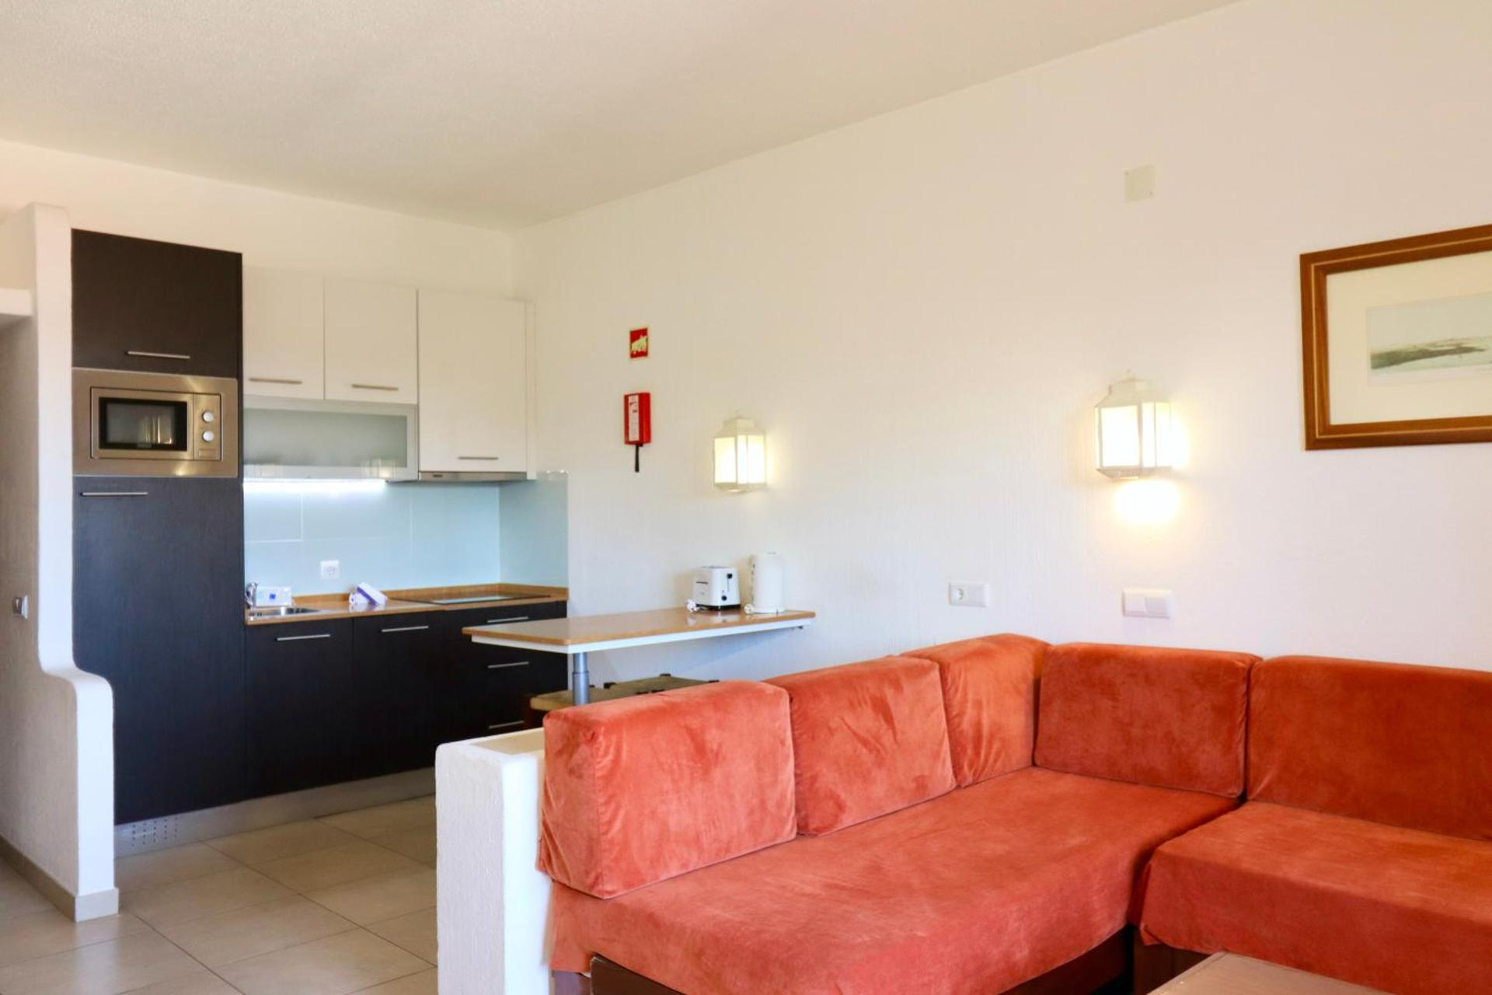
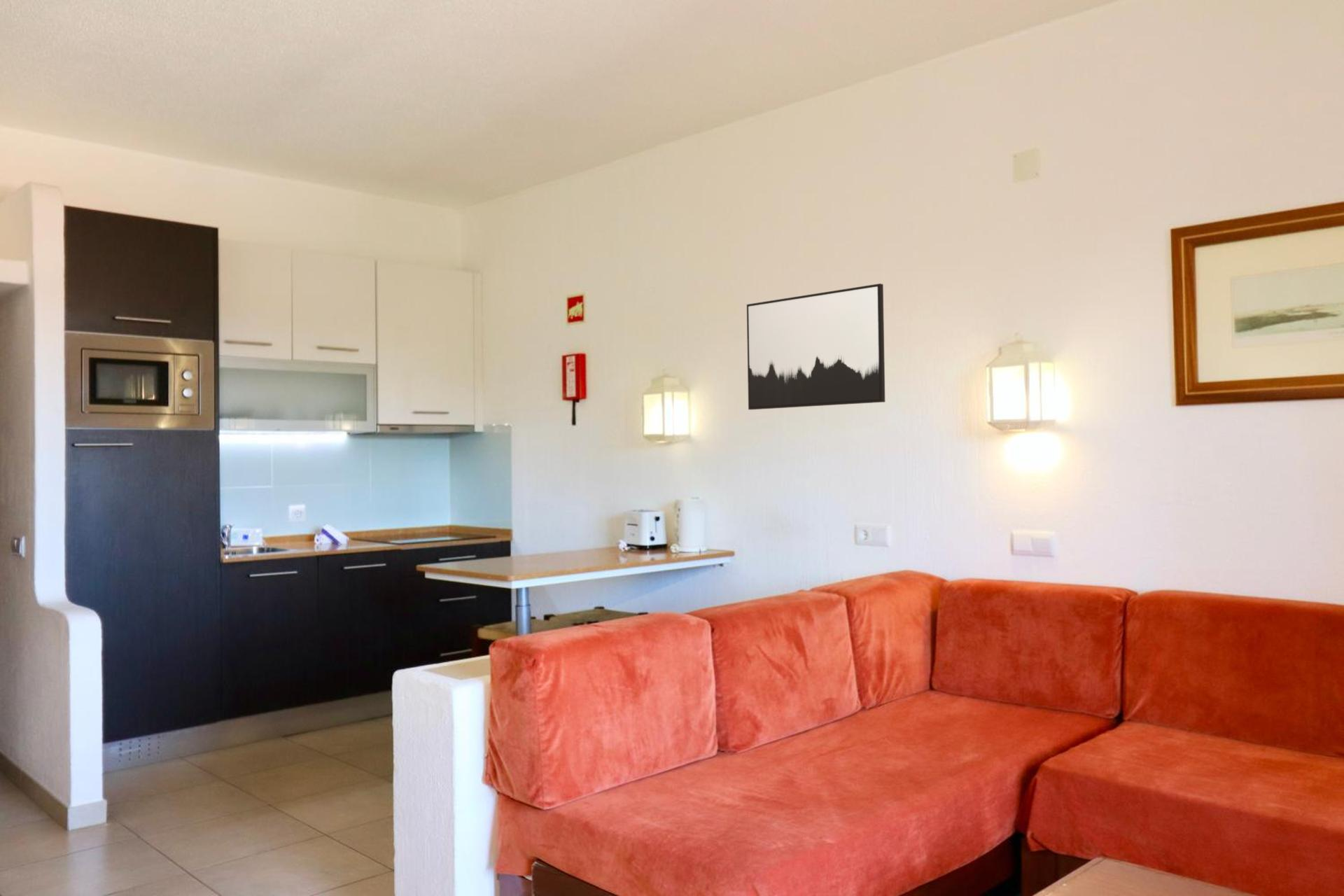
+ wall art [746,283,886,410]
